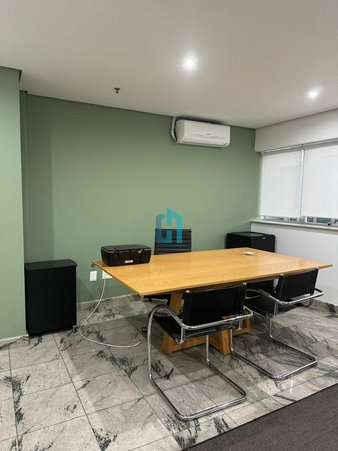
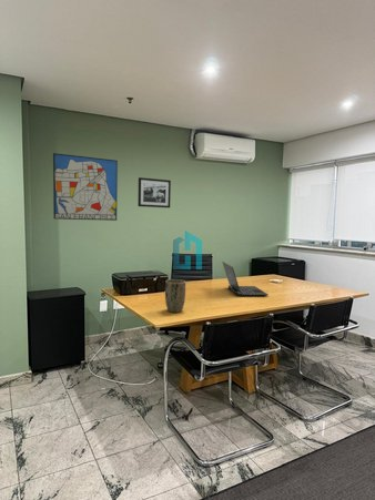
+ wall art [52,152,119,222]
+ laptop [221,261,270,297]
+ plant pot [164,278,186,314]
+ picture frame [136,176,172,208]
